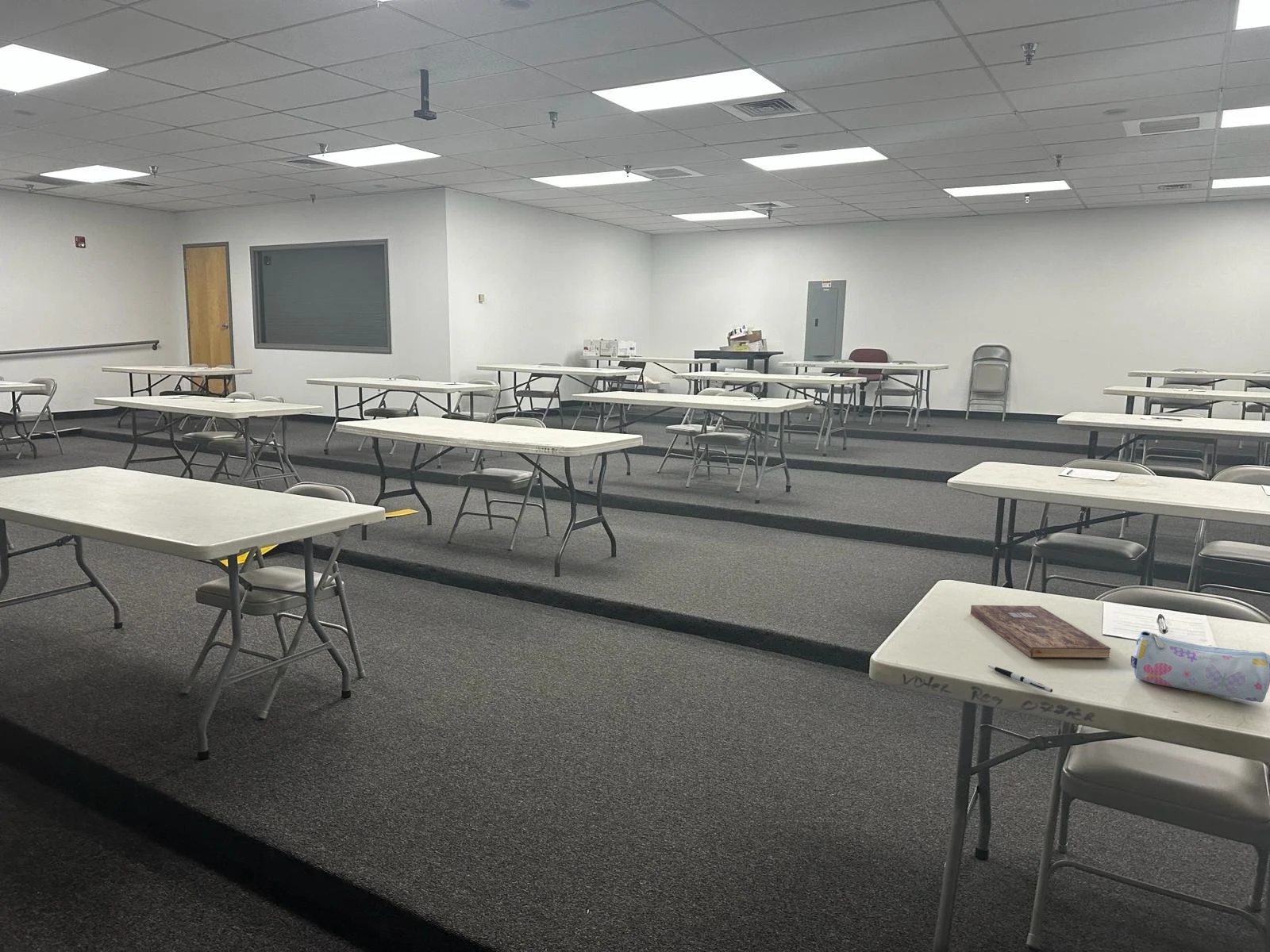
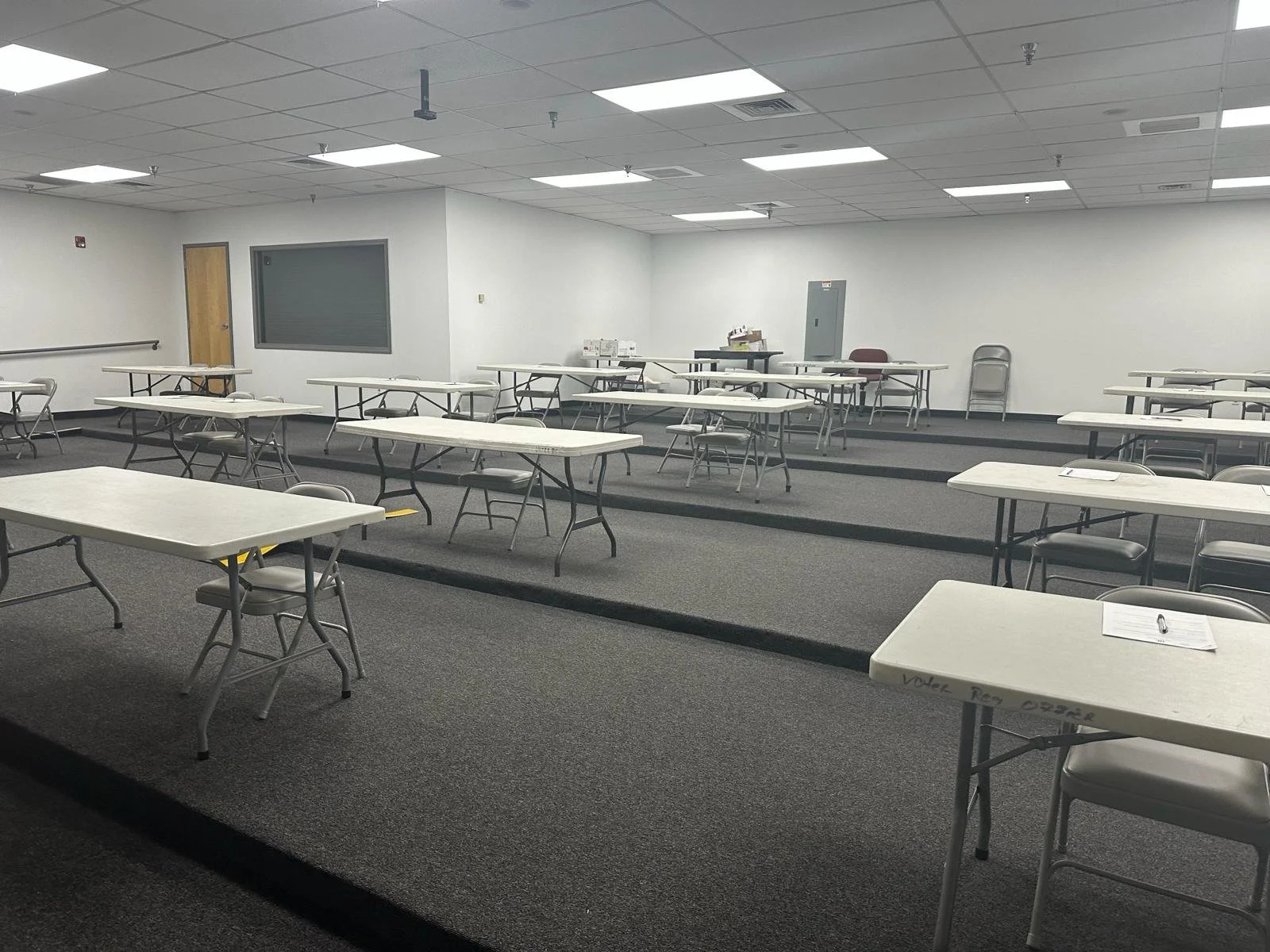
- pencil case [1130,630,1270,703]
- pen [987,665,1053,693]
- bible [970,605,1111,659]
